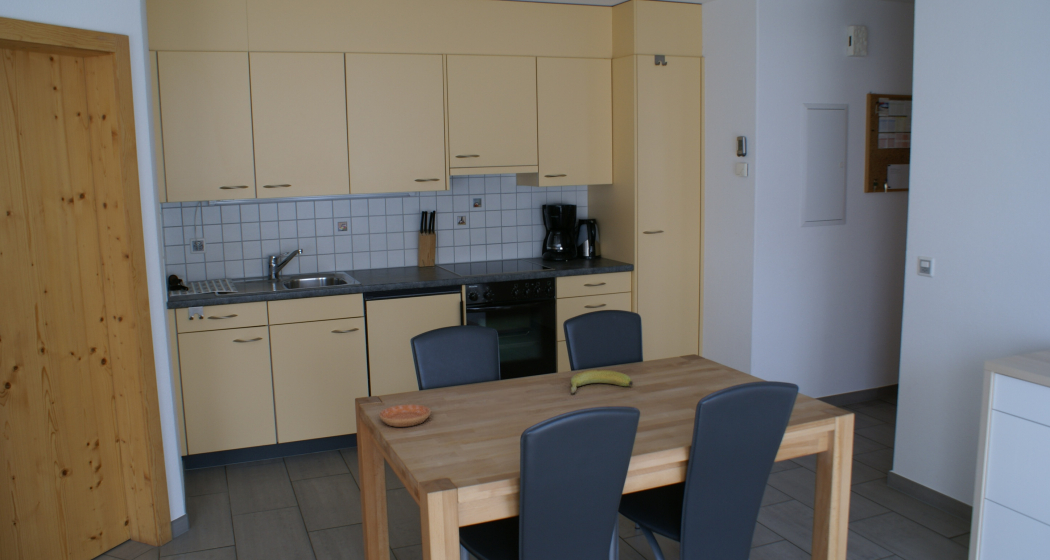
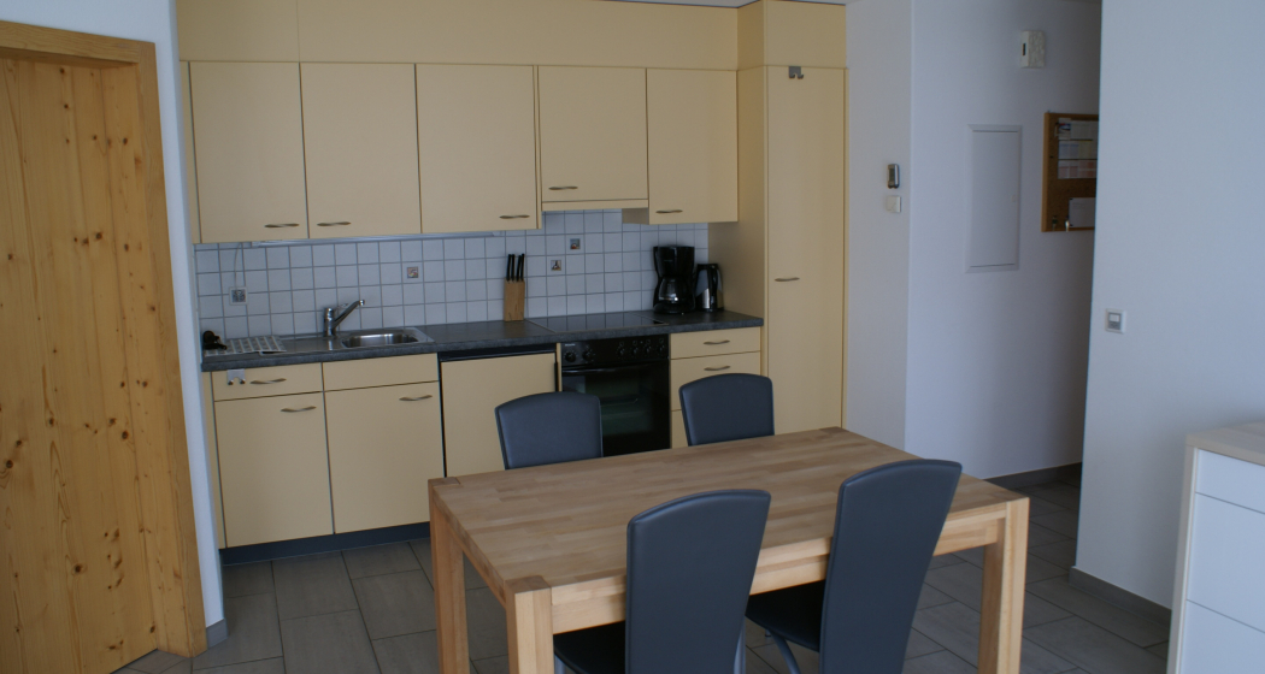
- saucer [378,404,432,428]
- banana [570,369,634,395]
